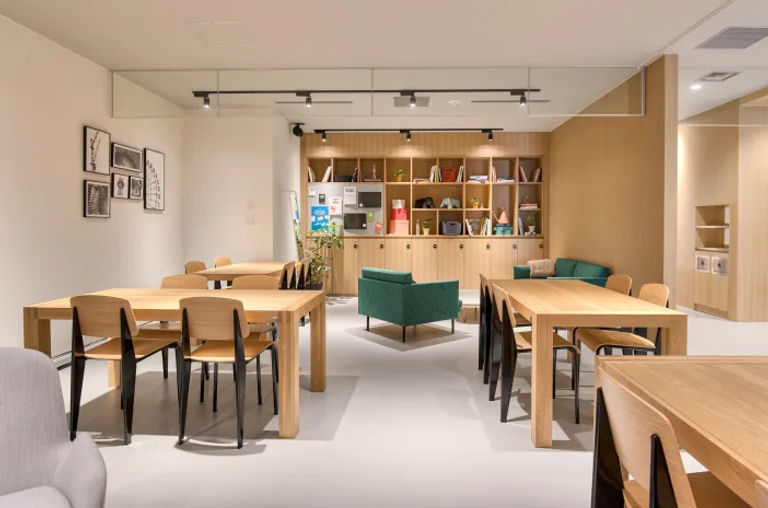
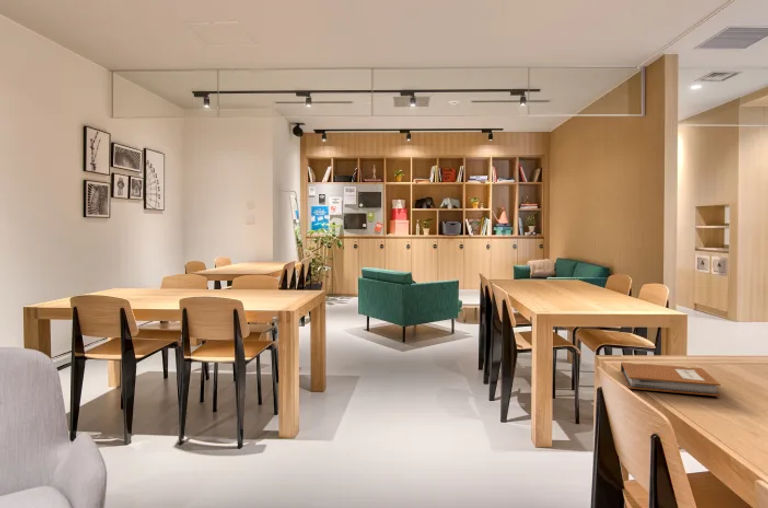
+ notebook [620,361,722,397]
